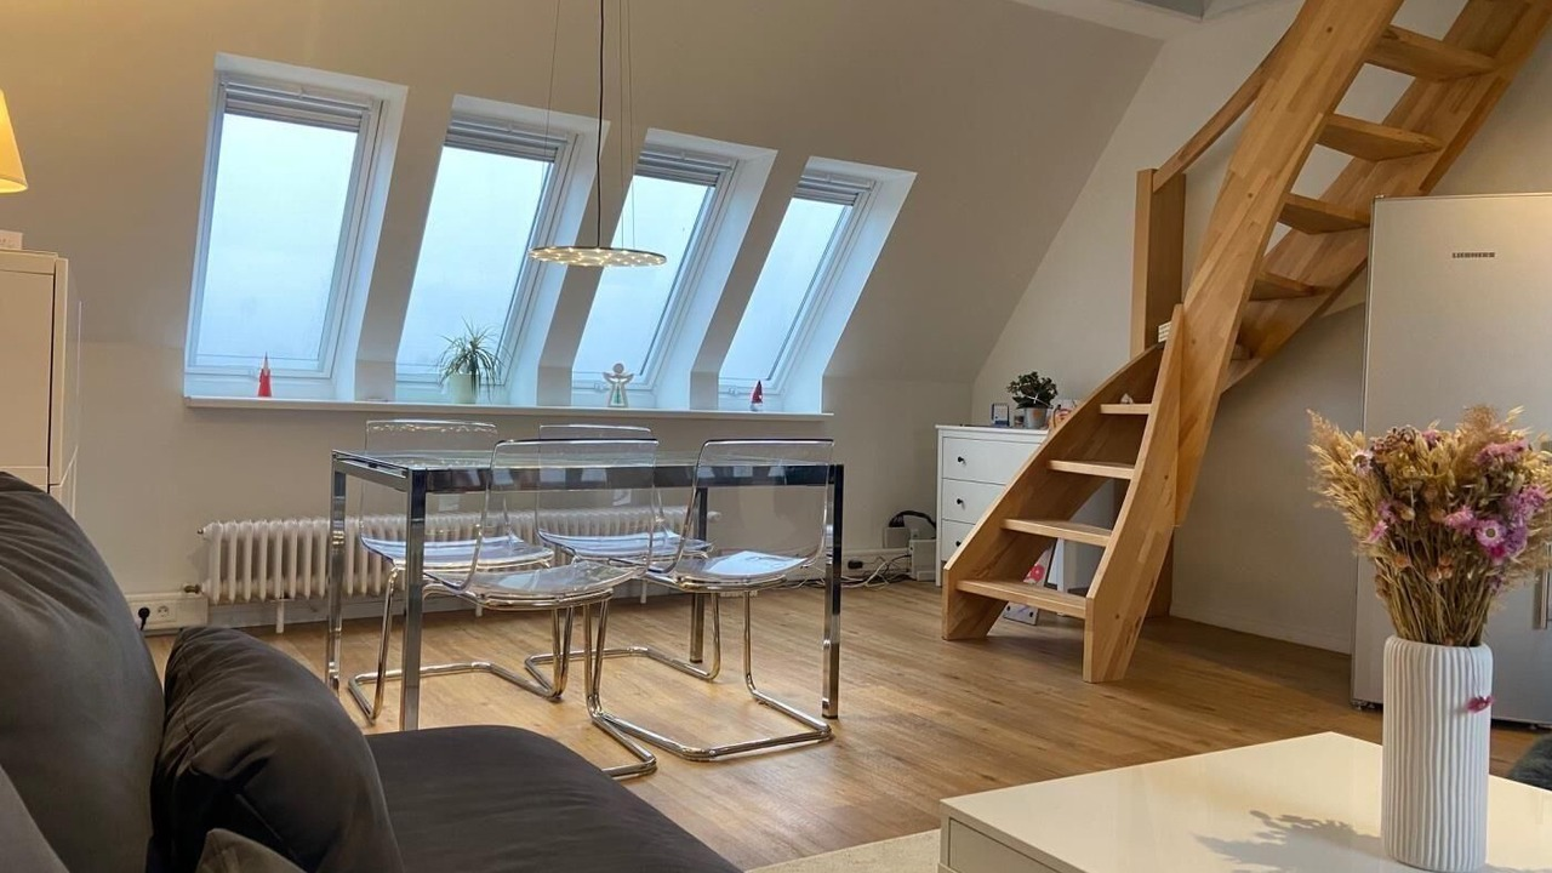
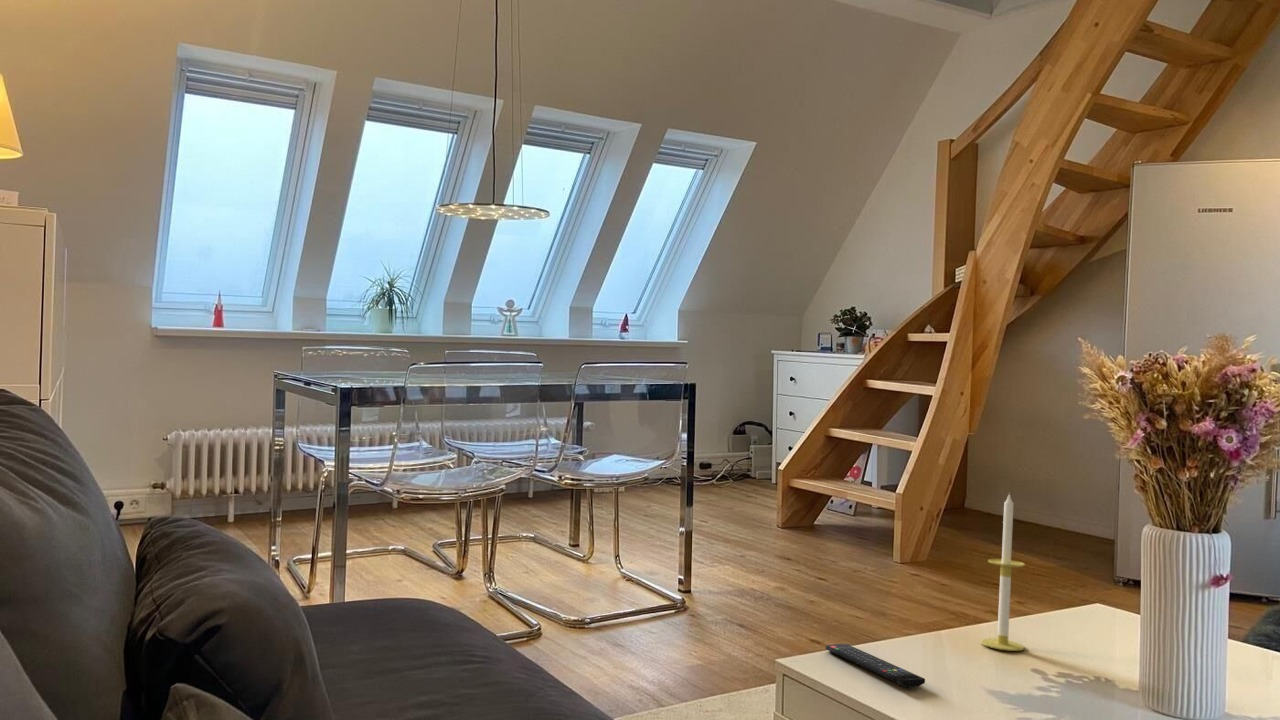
+ candle [980,492,1026,652]
+ remote control [825,643,926,688]
